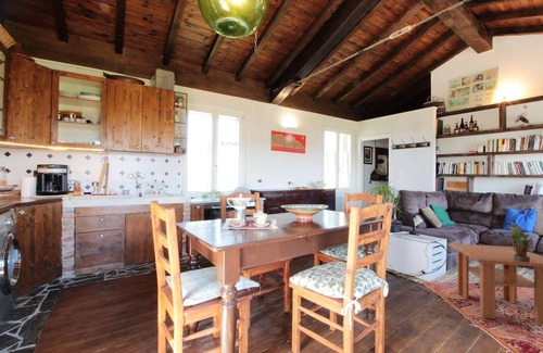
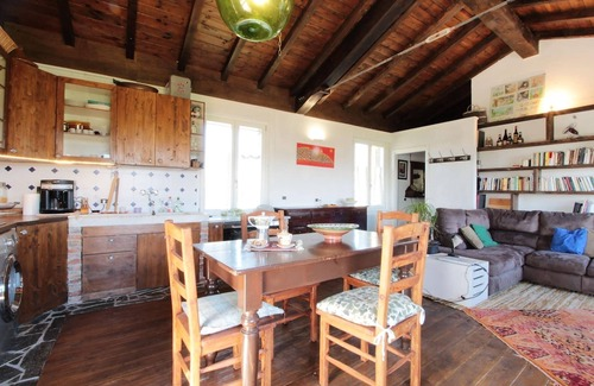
- potted plant [507,222,538,262]
- coffee table [447,242,543,326]
